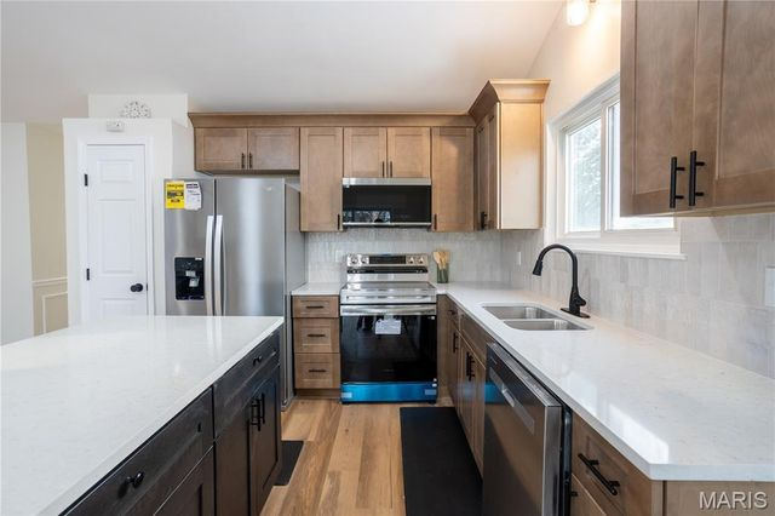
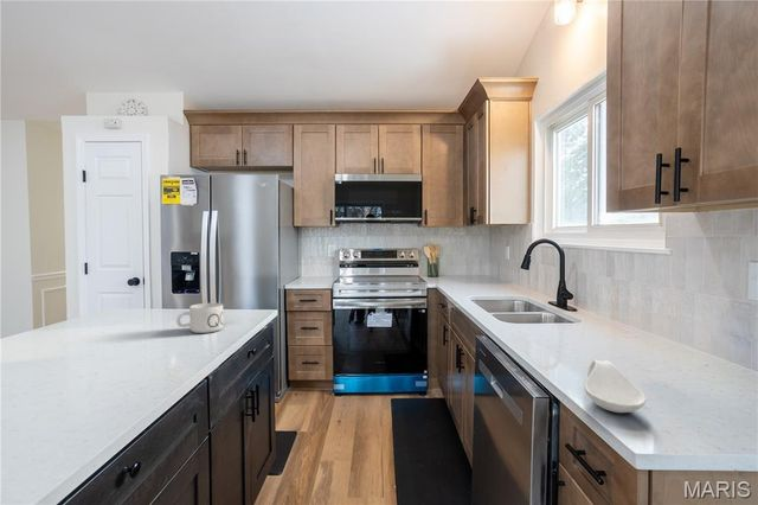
+ mug [175,302,225,334]
+ spoon rest [584,359,647,414]
